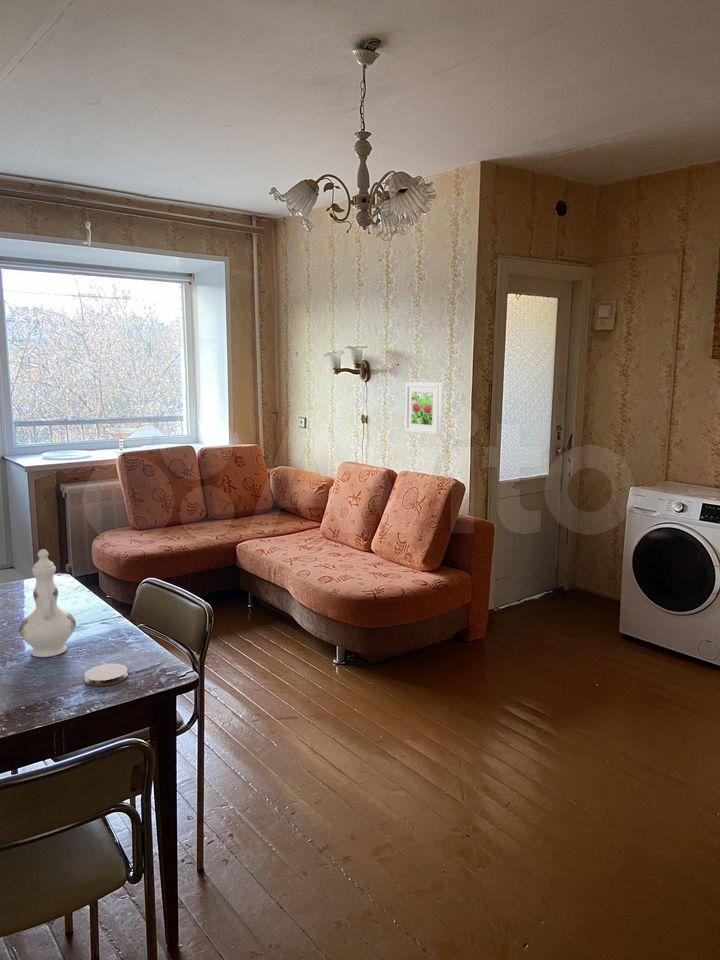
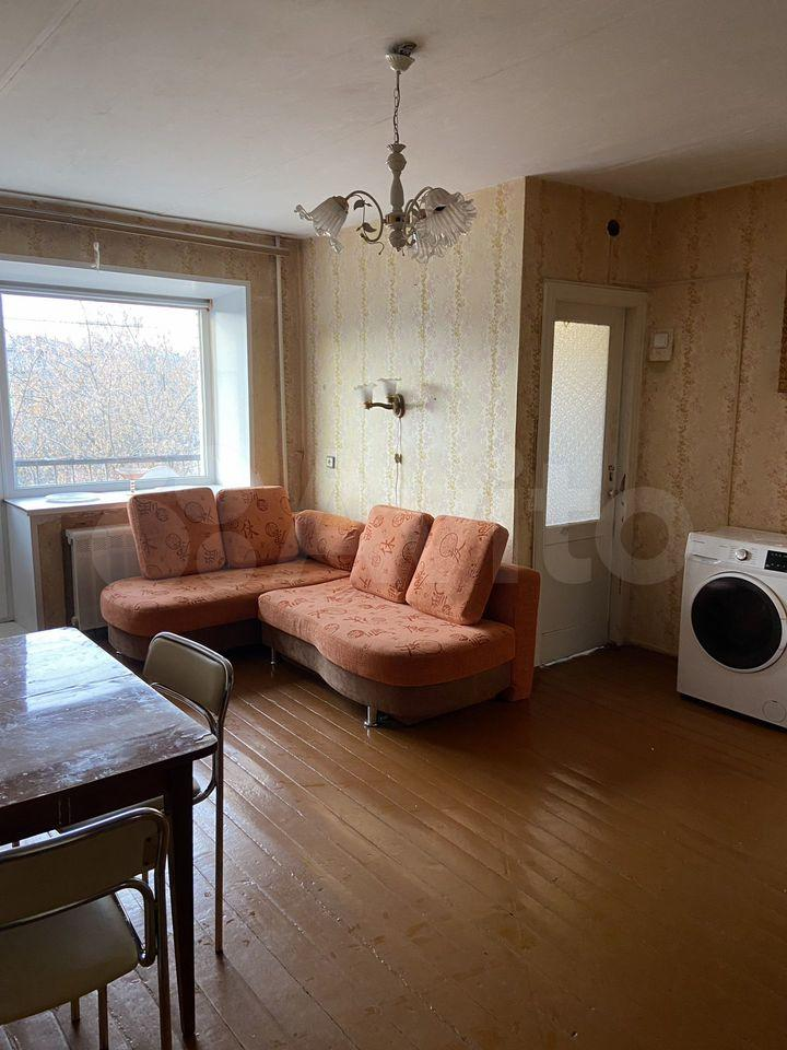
- chinaware [18,549,77,658]
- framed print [404,381,442,436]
- coaster [84,663,129,687]
